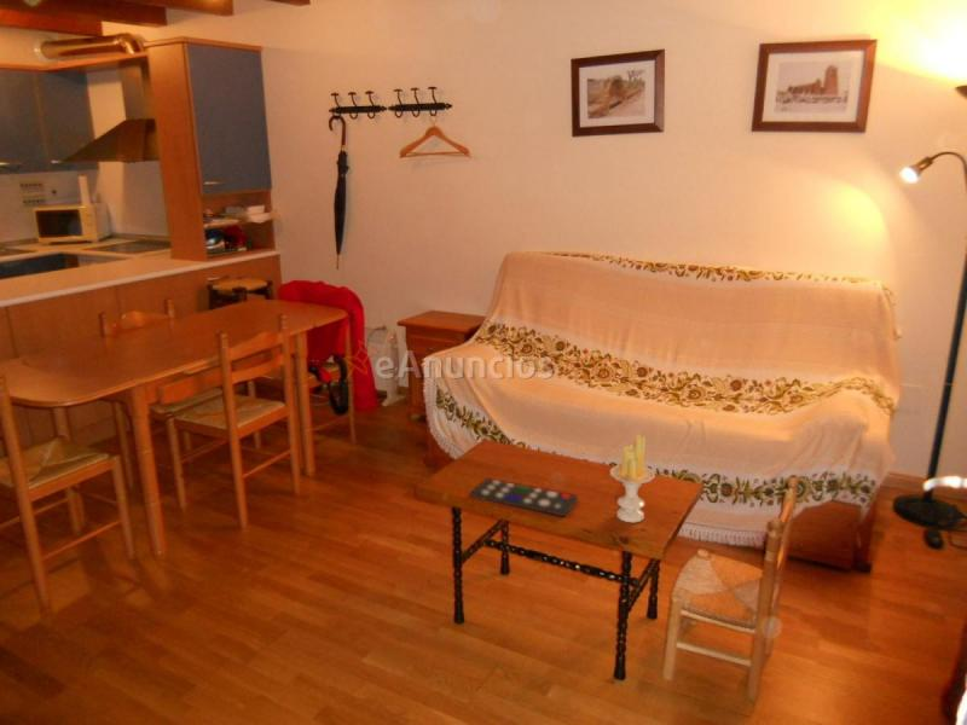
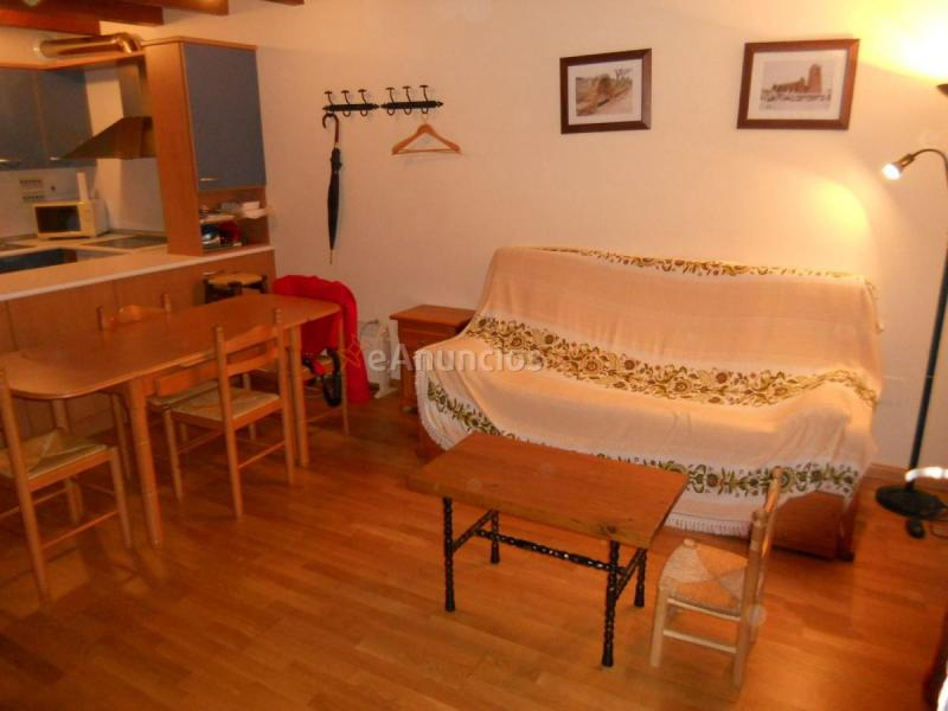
- candle [609,434,656,523]
- remote control [470,477,579,517]
